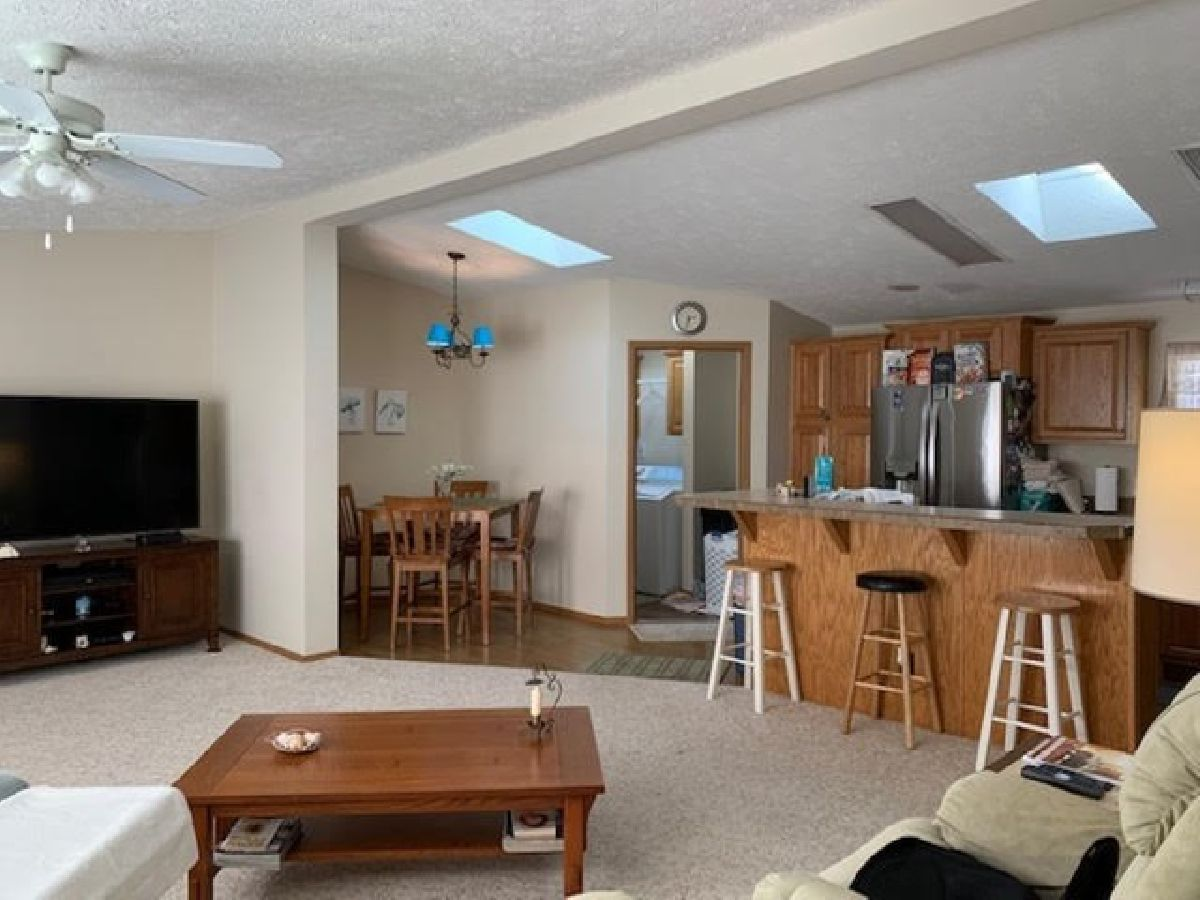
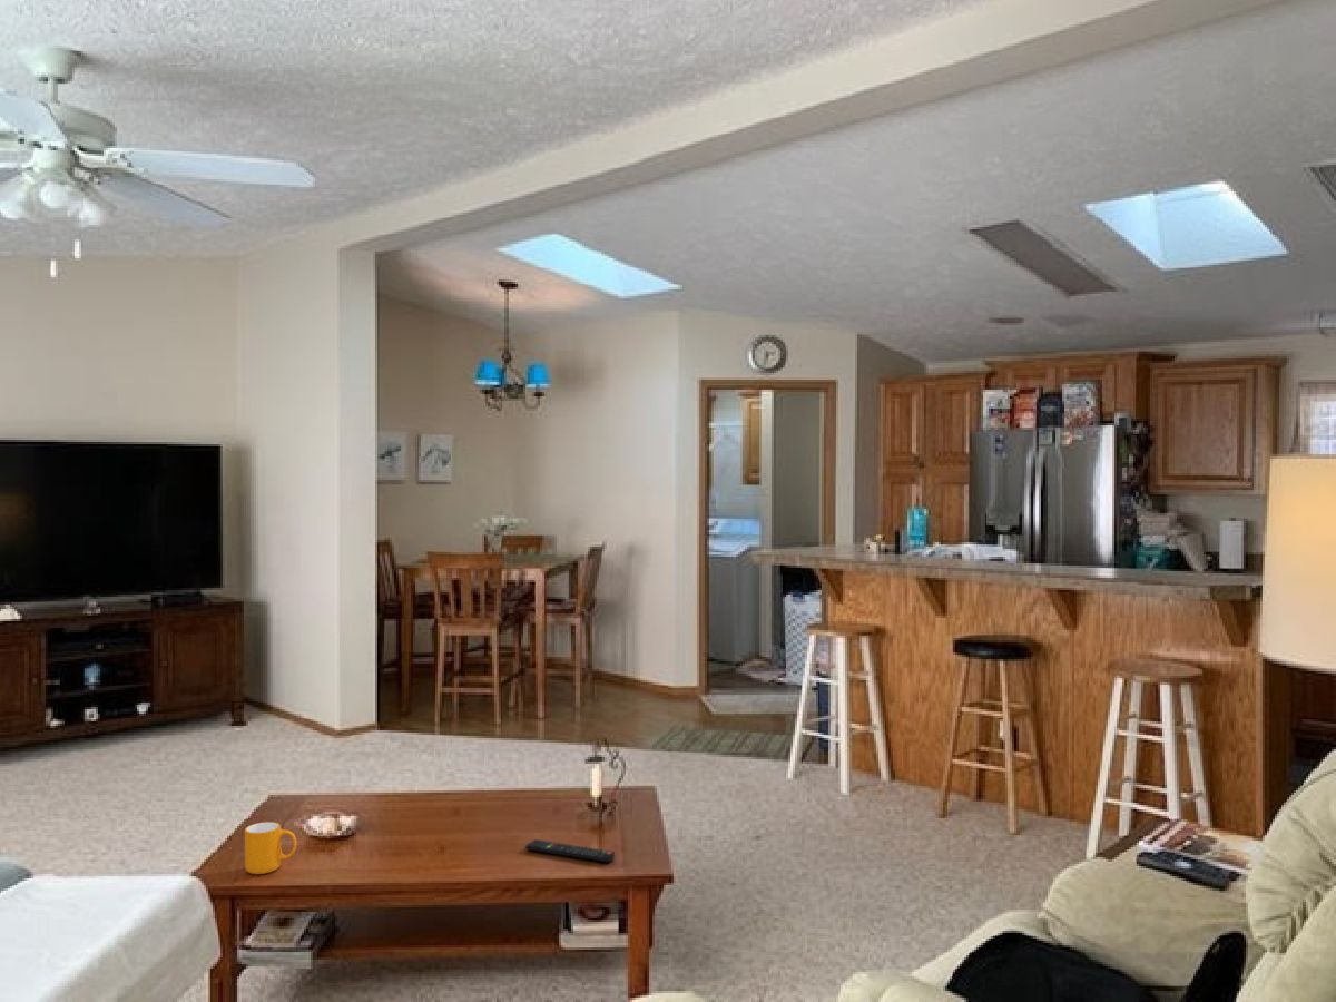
+ mug [244,821,297,875]
+ remote control [524,838,616,864]
